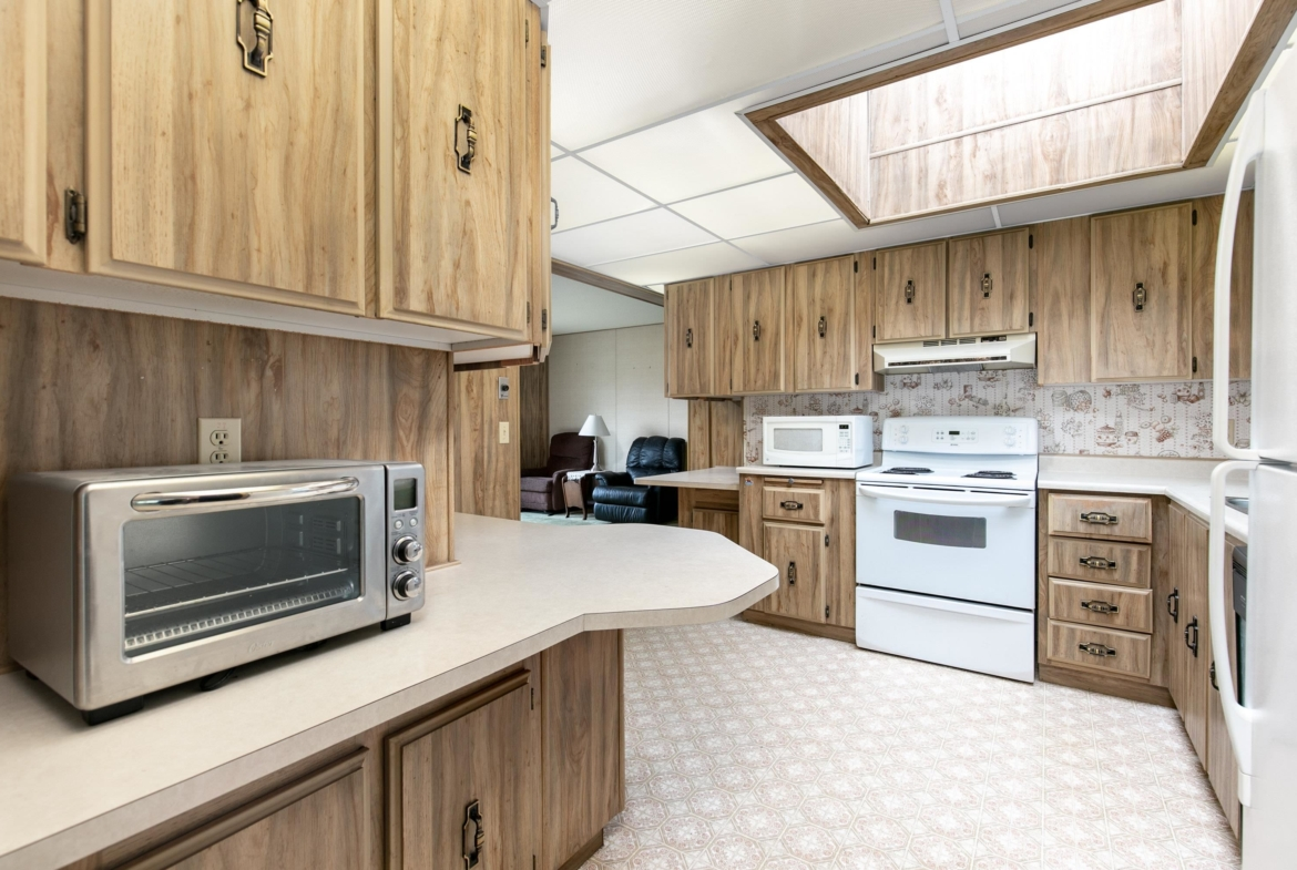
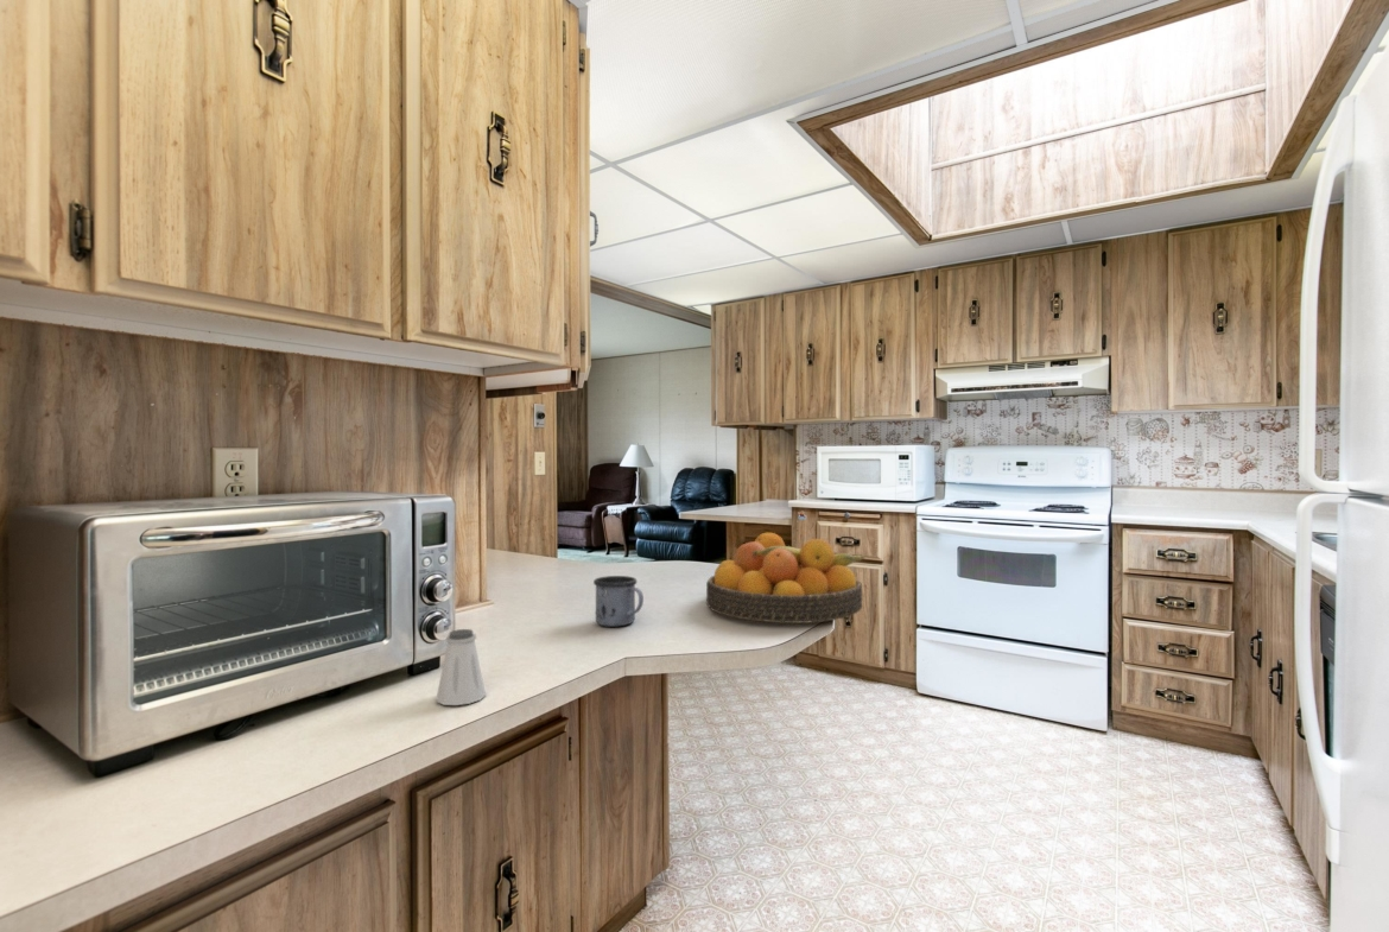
+ saltshaker [436,628,487,706]
+ fruit bowl [705,532,867,624]
+ mug [592,575,645,628]
